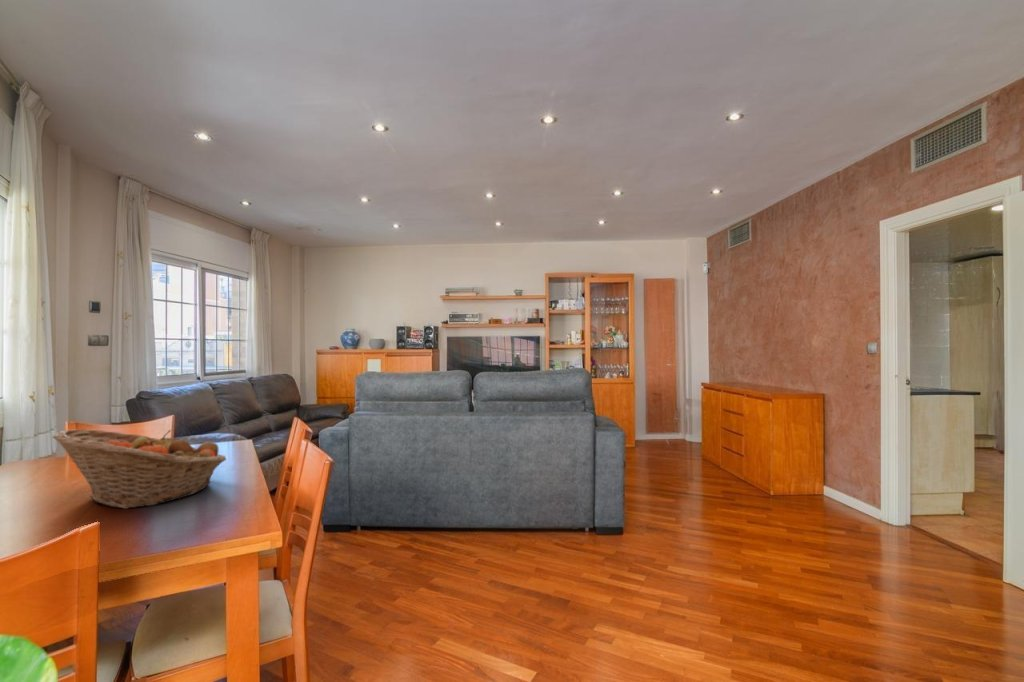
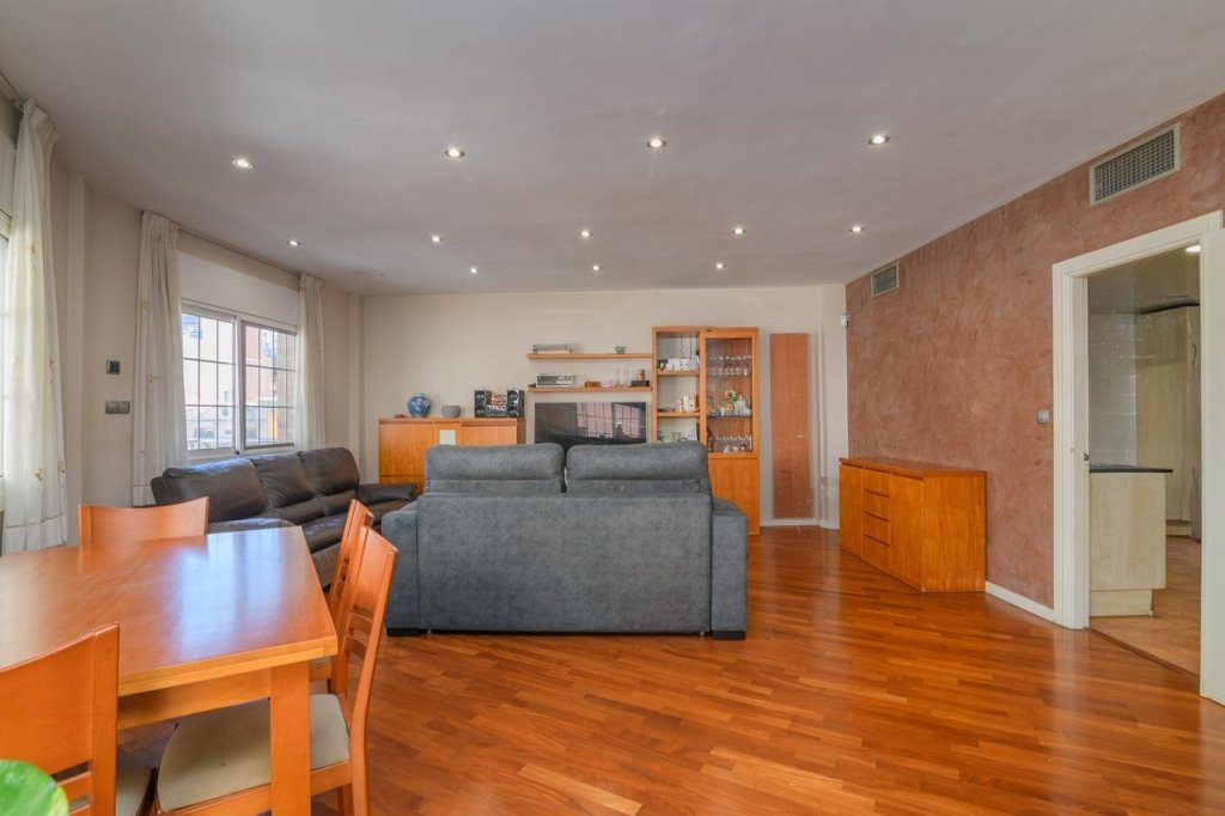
- fruit basket [52,428,227,510]
